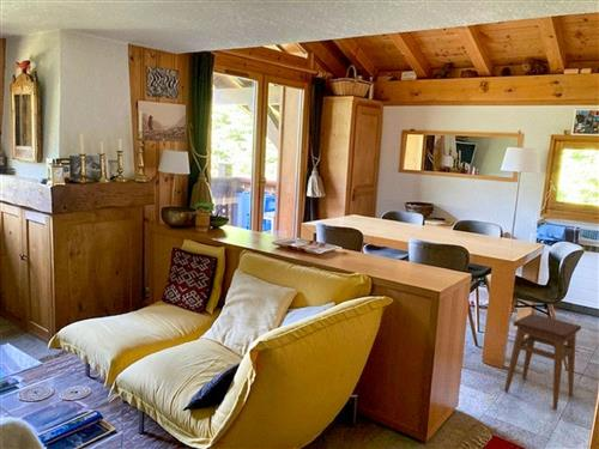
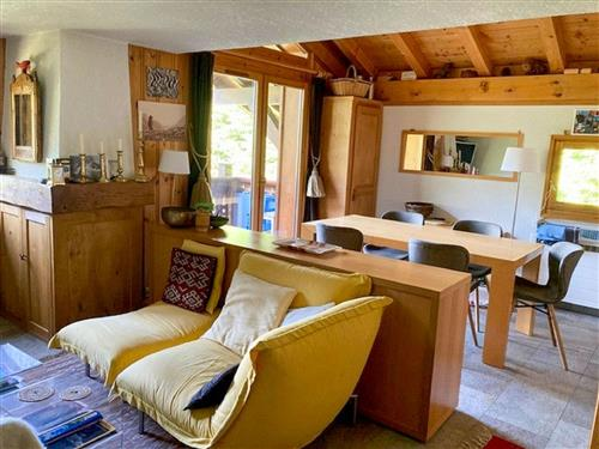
- stool [503,313,582,411]
